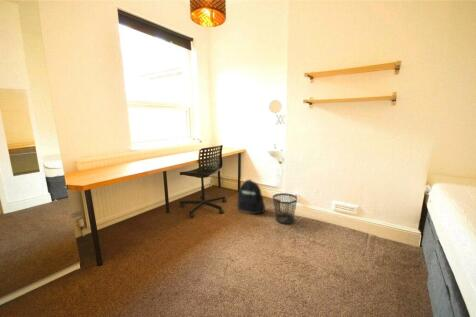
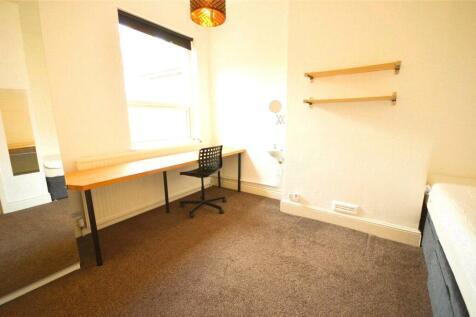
- backpack [236,178,266,215]
- wastebasket [272,192,298,225]
